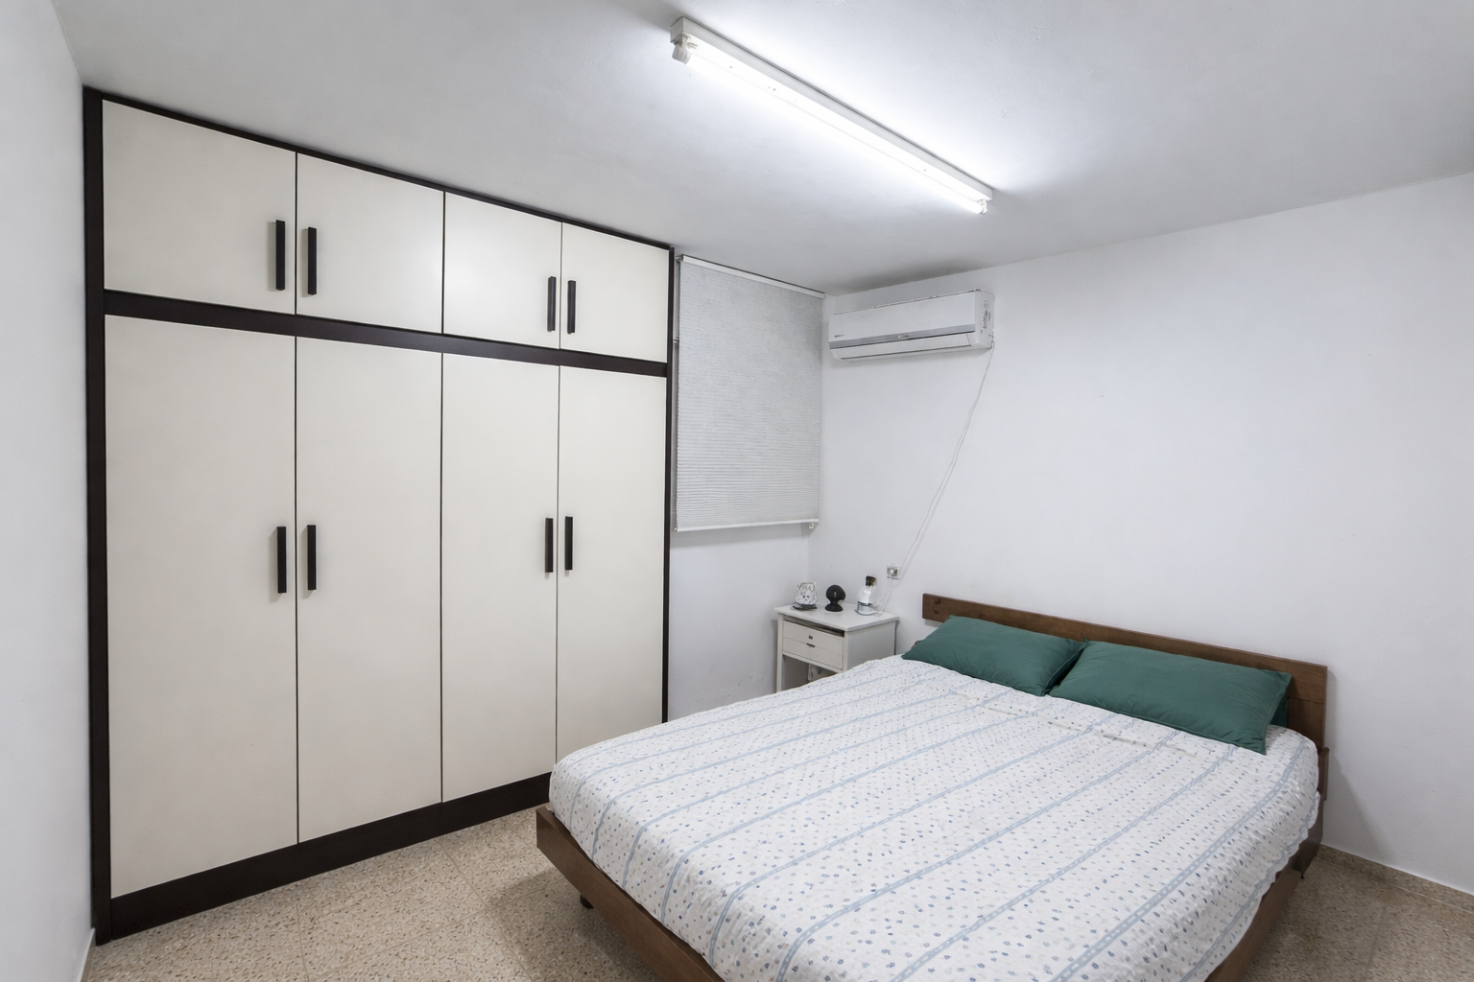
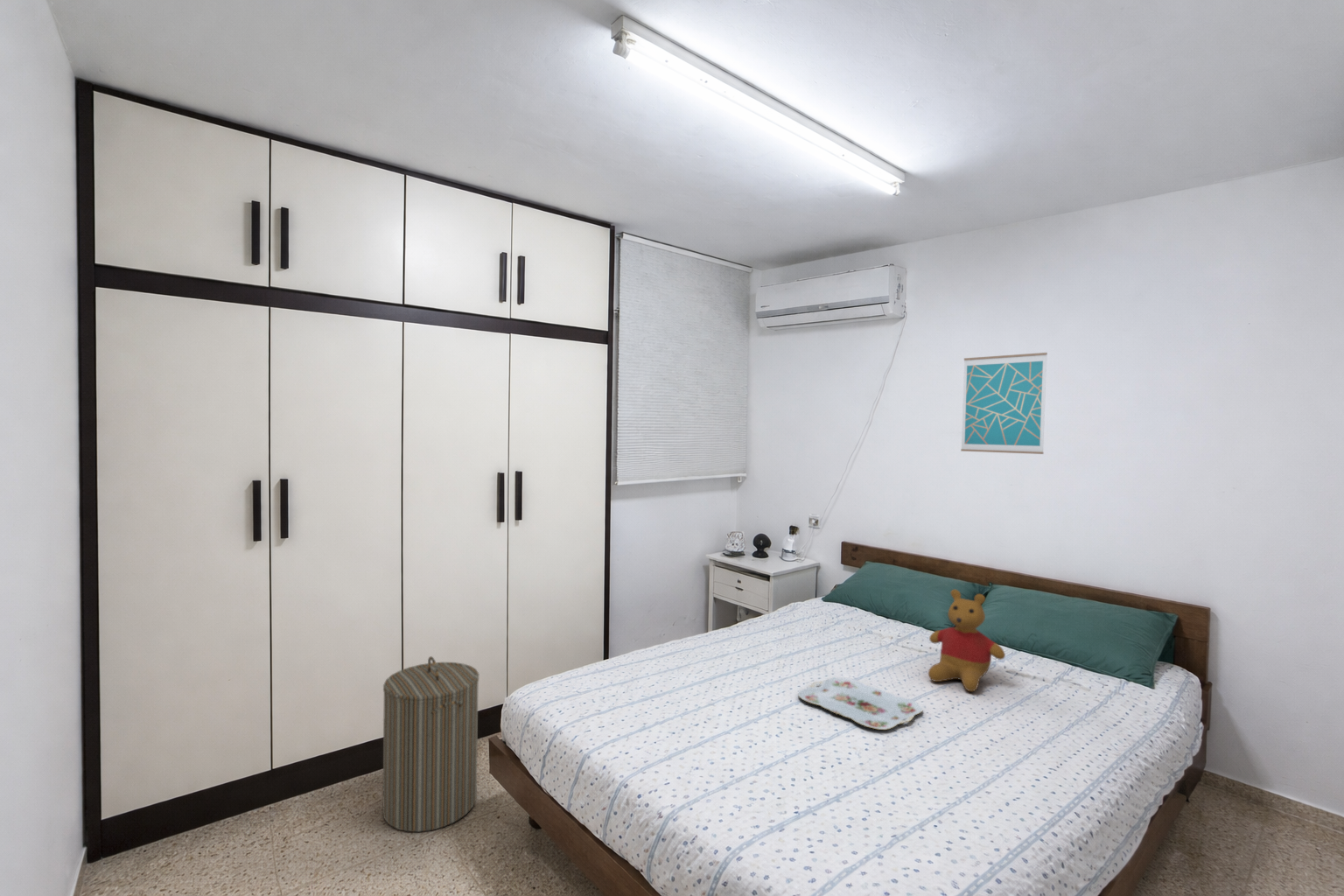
+ laundry hamper [381,655,479,833]
+ teddy bear [928,589,1006,692]
+ serving tray [797,676,923,731]
+ wall art [960,352,1048,455]
